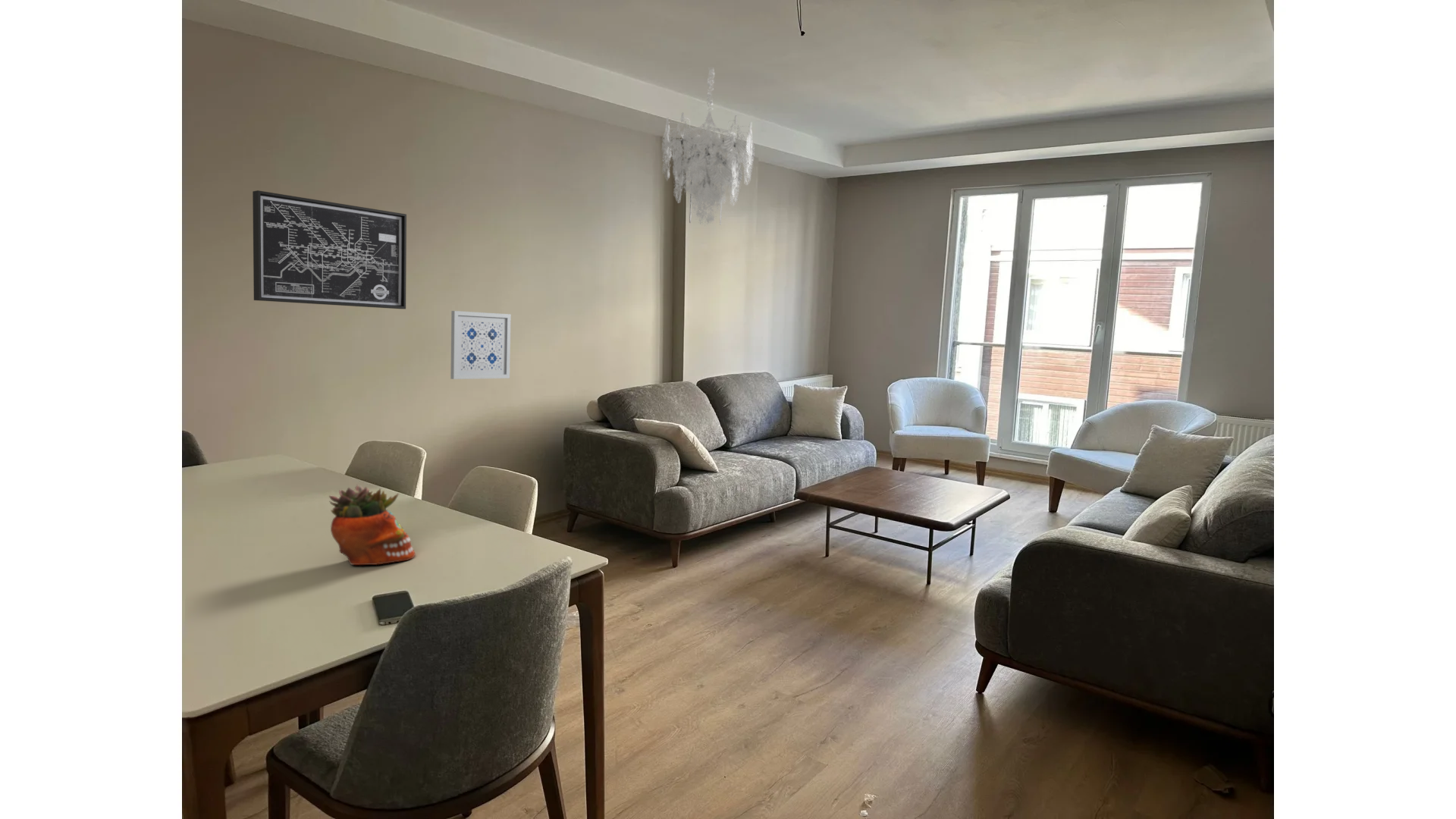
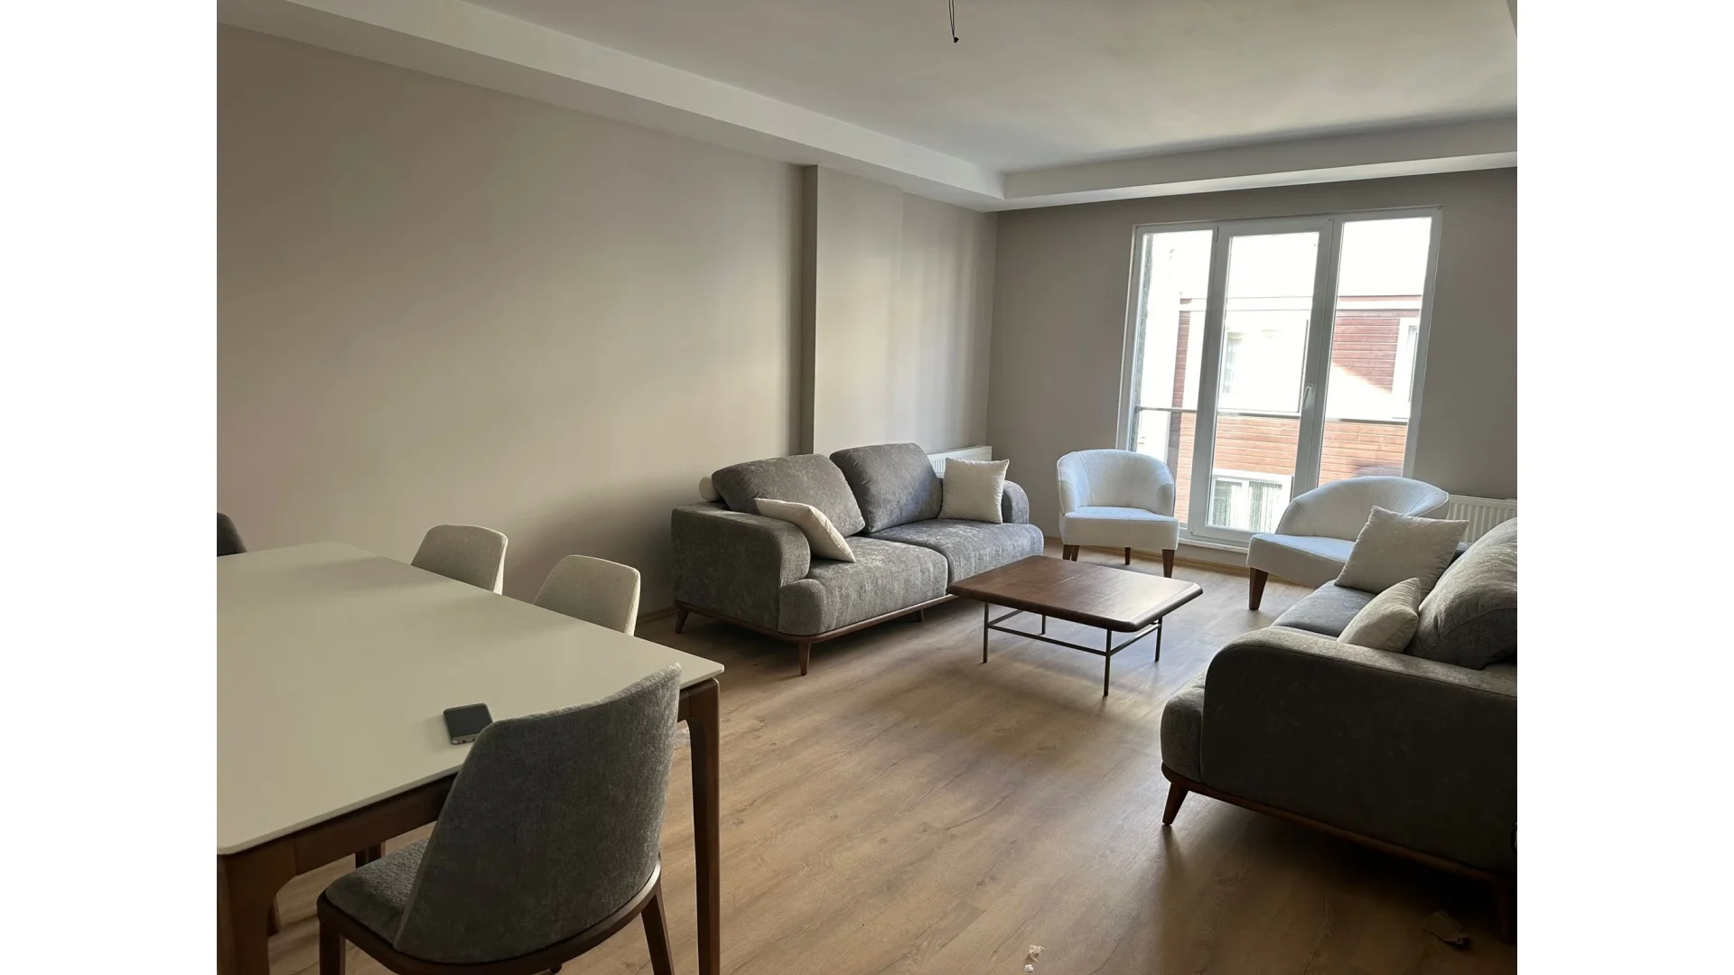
- wall art [450,310,512,380]
- succulent planter [328,483,416,566]
- wall art [252,190,407,310]
- chandelier [661,67,755,227]
